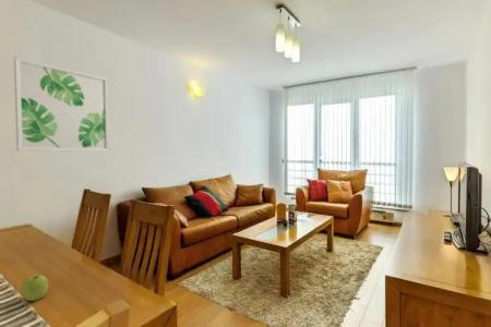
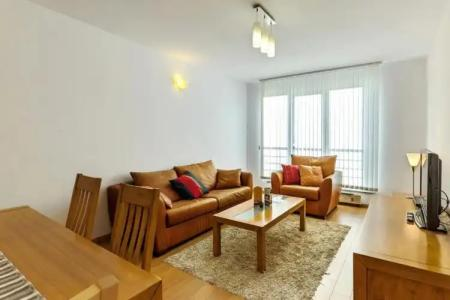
- wall art [13,56,110,153]
- fruit [20,275,49,302]
